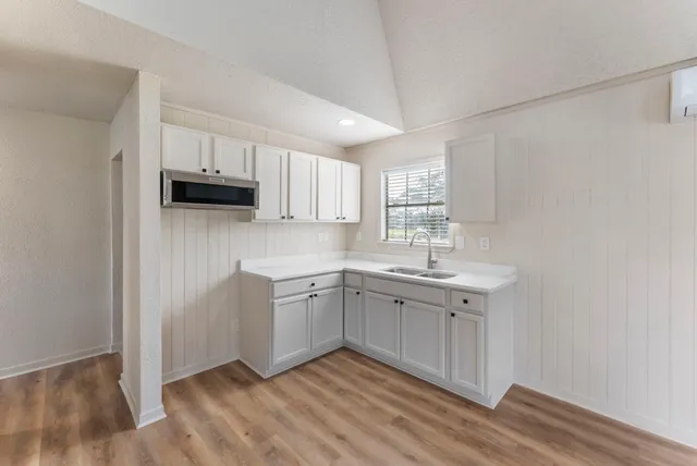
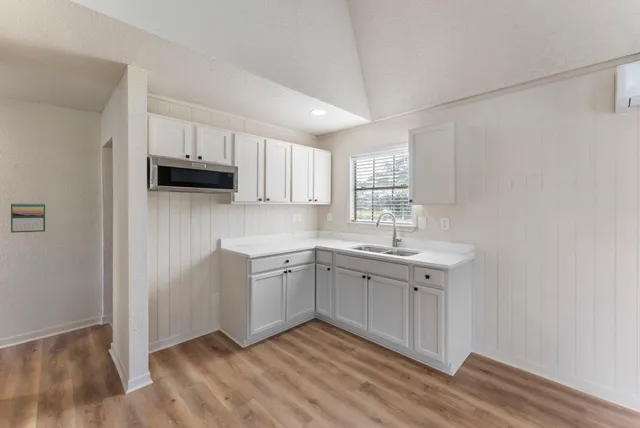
+ calendar [10,202,46,234]
